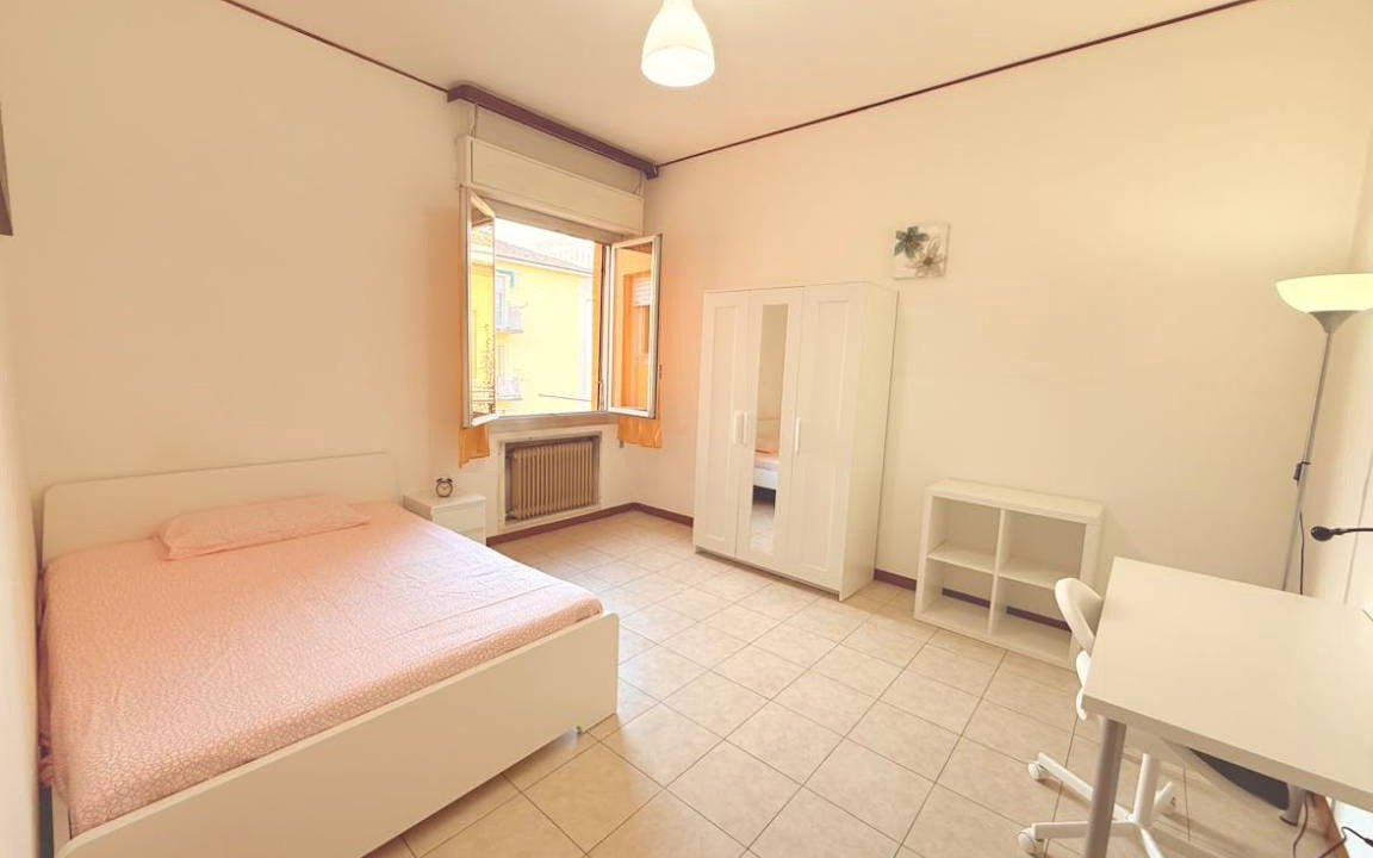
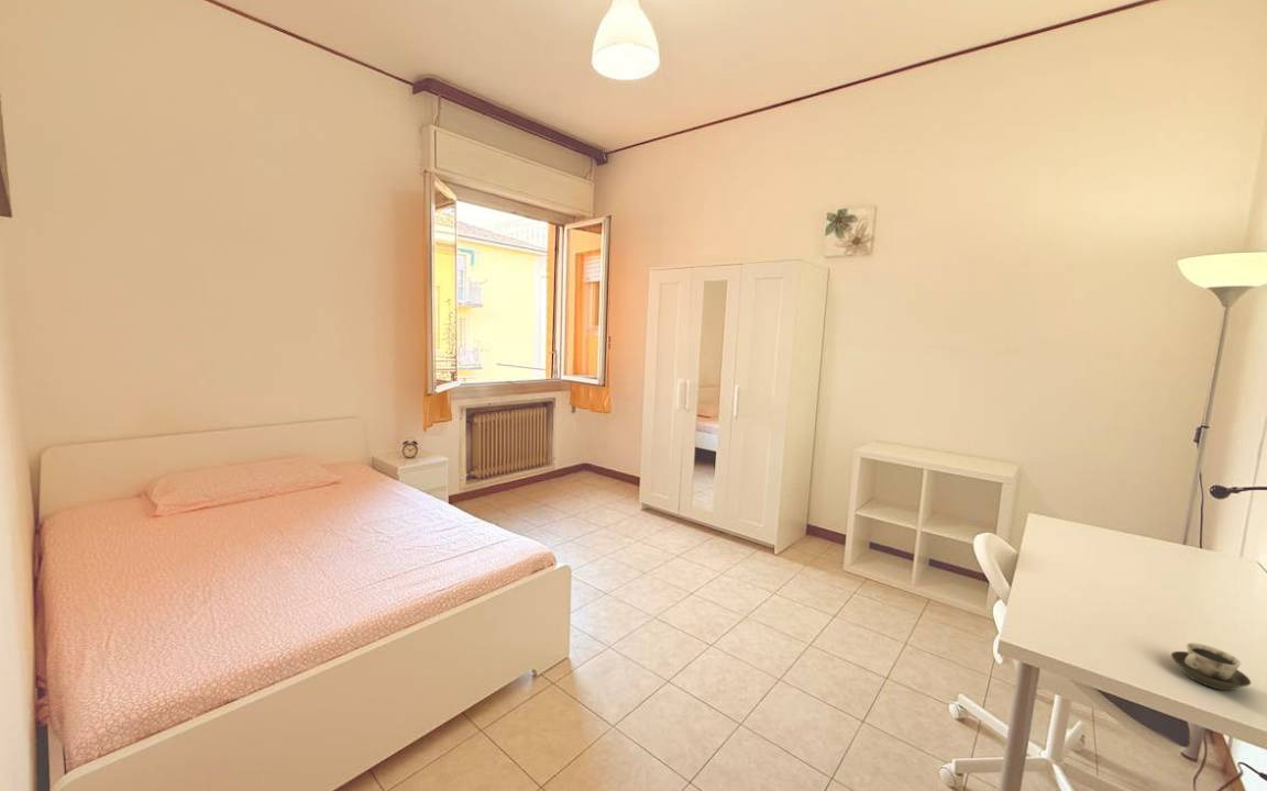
+ cup [1170,642,1252,692]
